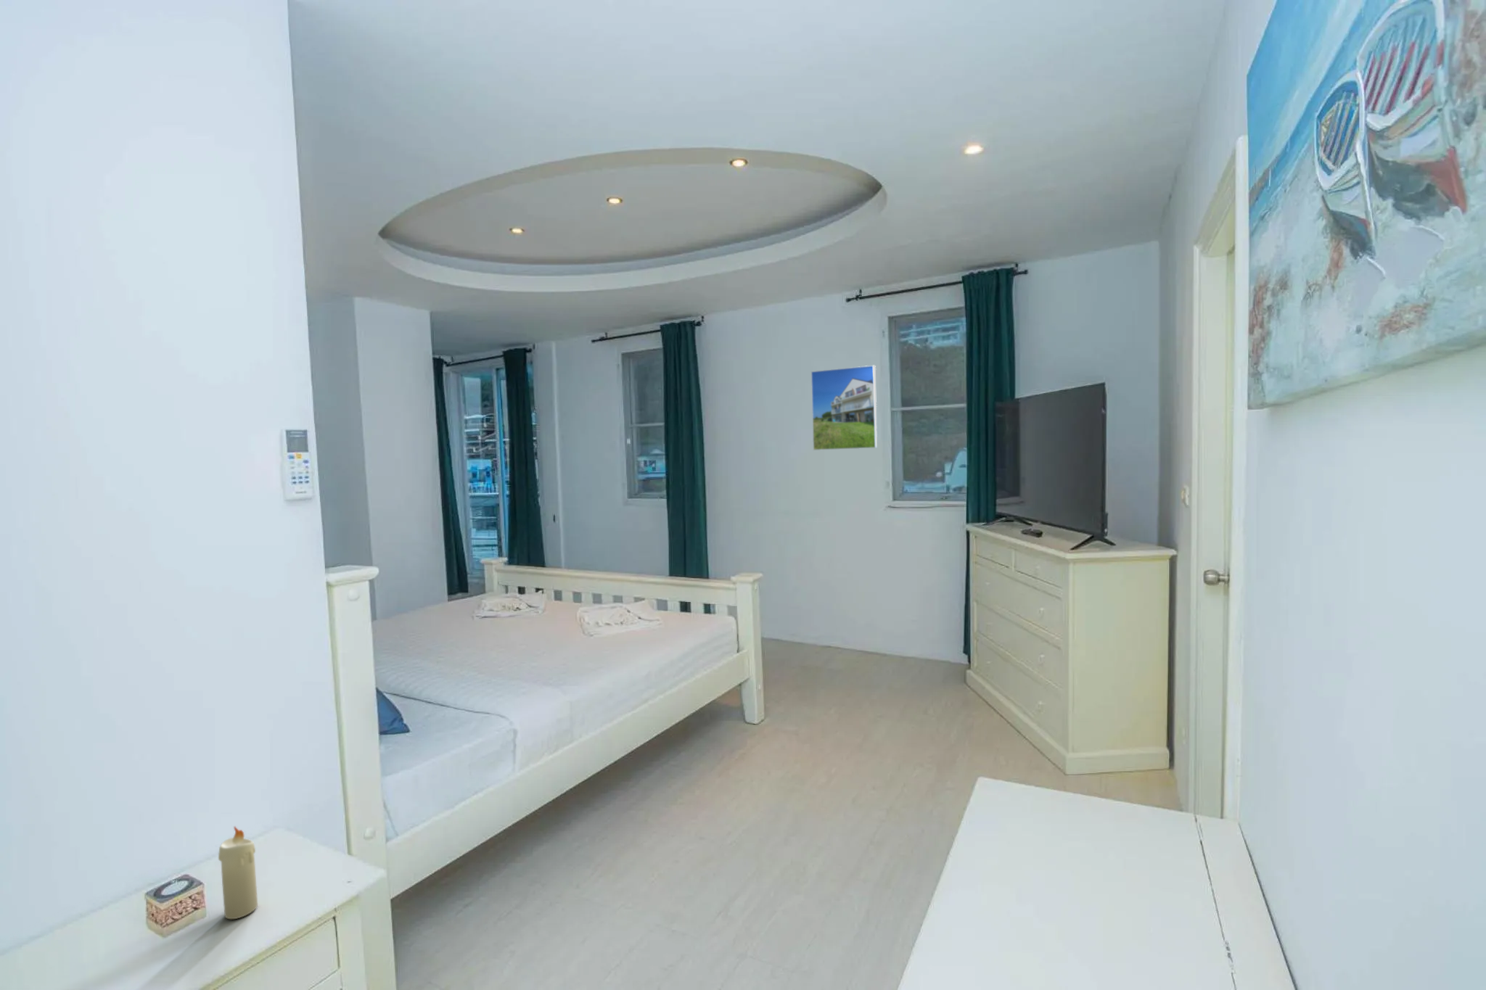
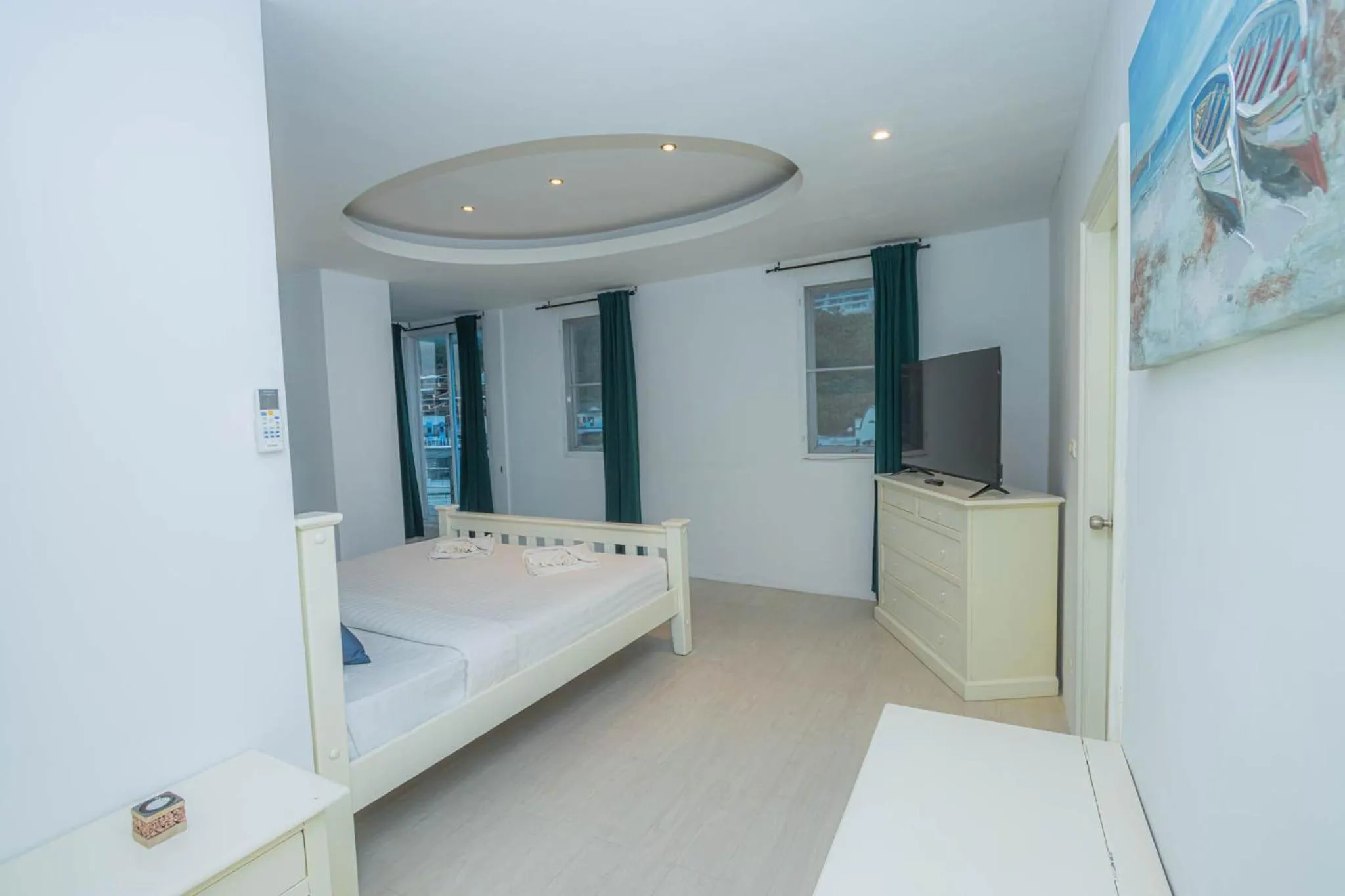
- candle [218,825,259,919]
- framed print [811,365,878,451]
